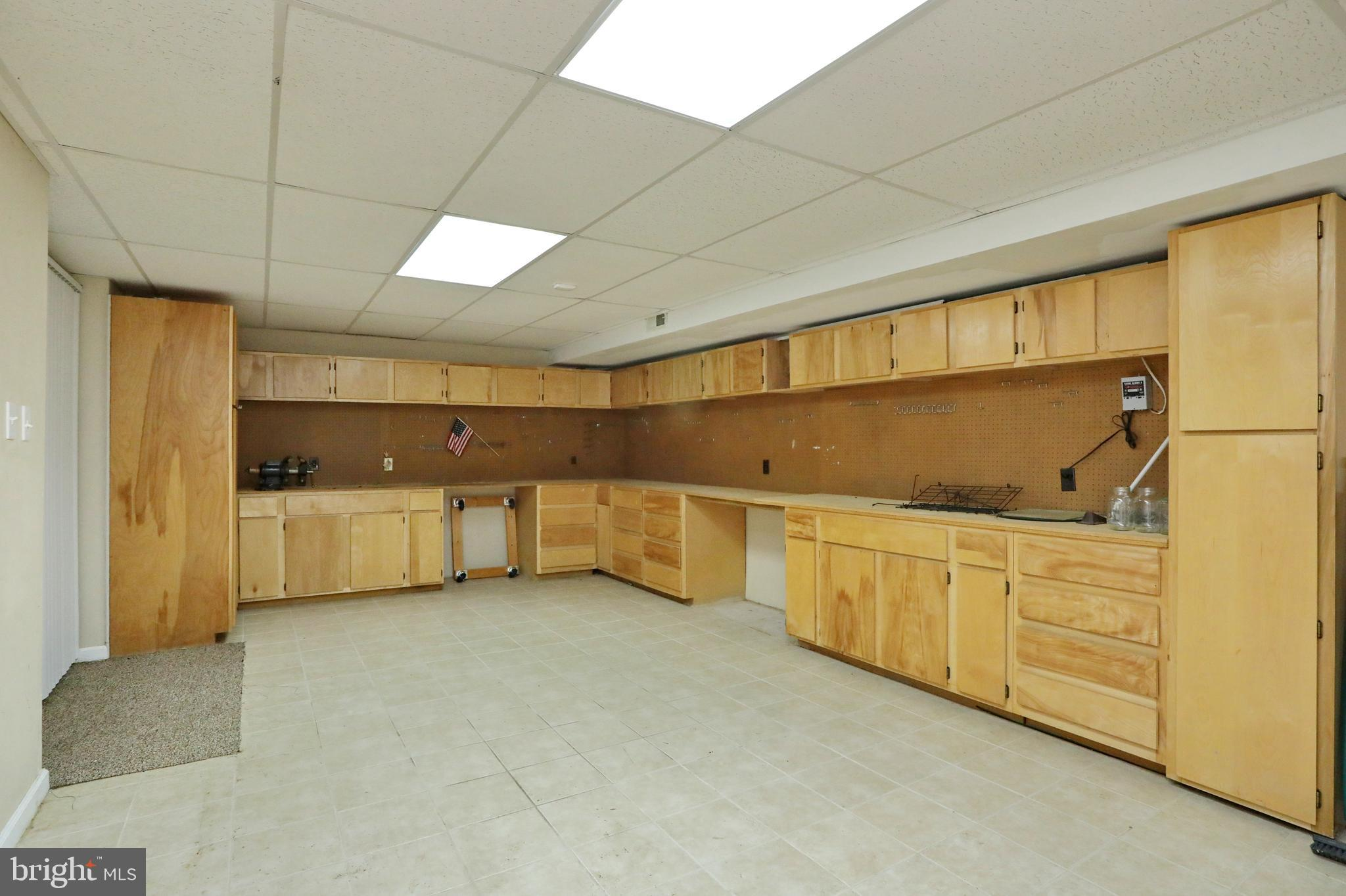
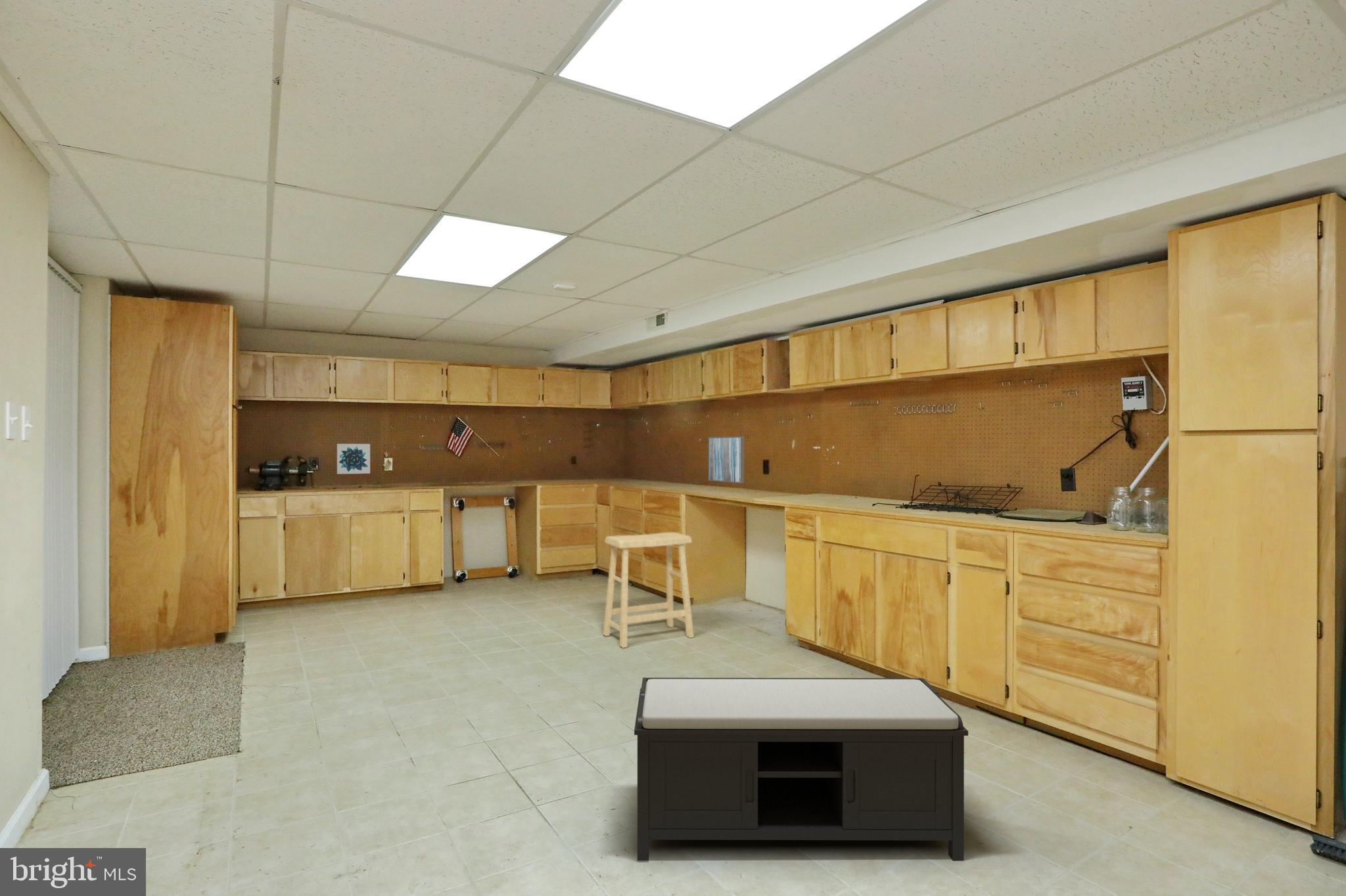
+ wall art [708,436,745,484]
+ bench [634,677,969,862]
+ stool [602,531,695,649]
+ wall art [337,443,371,475]
